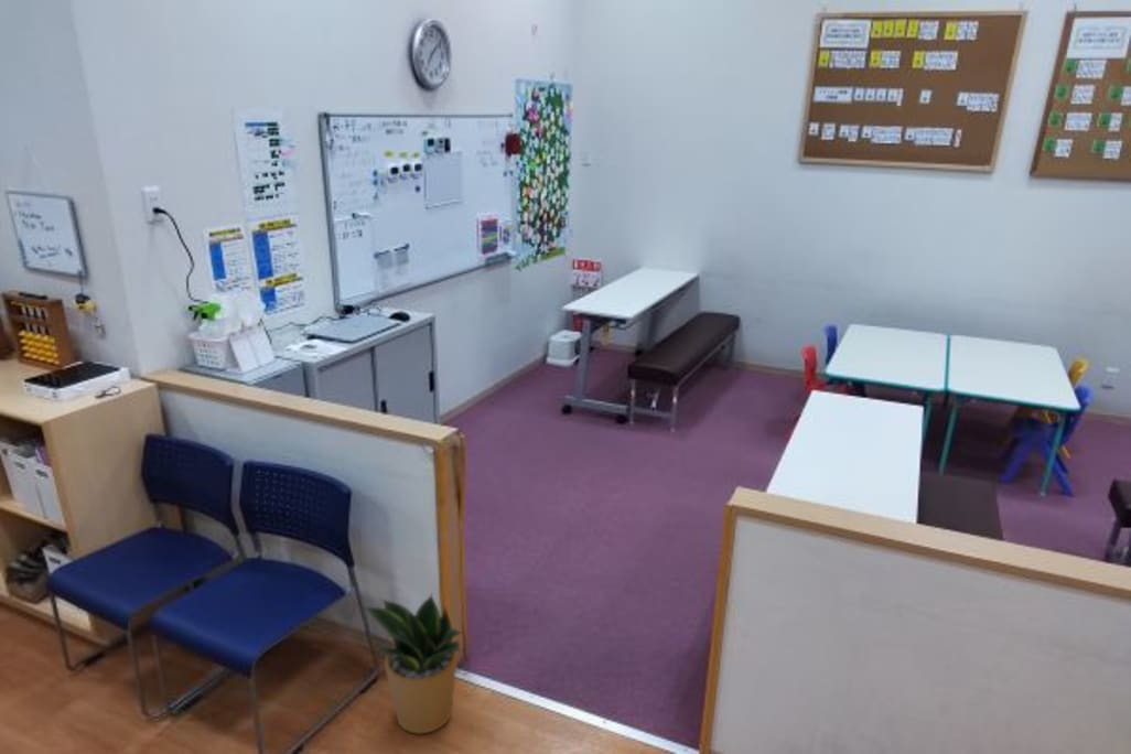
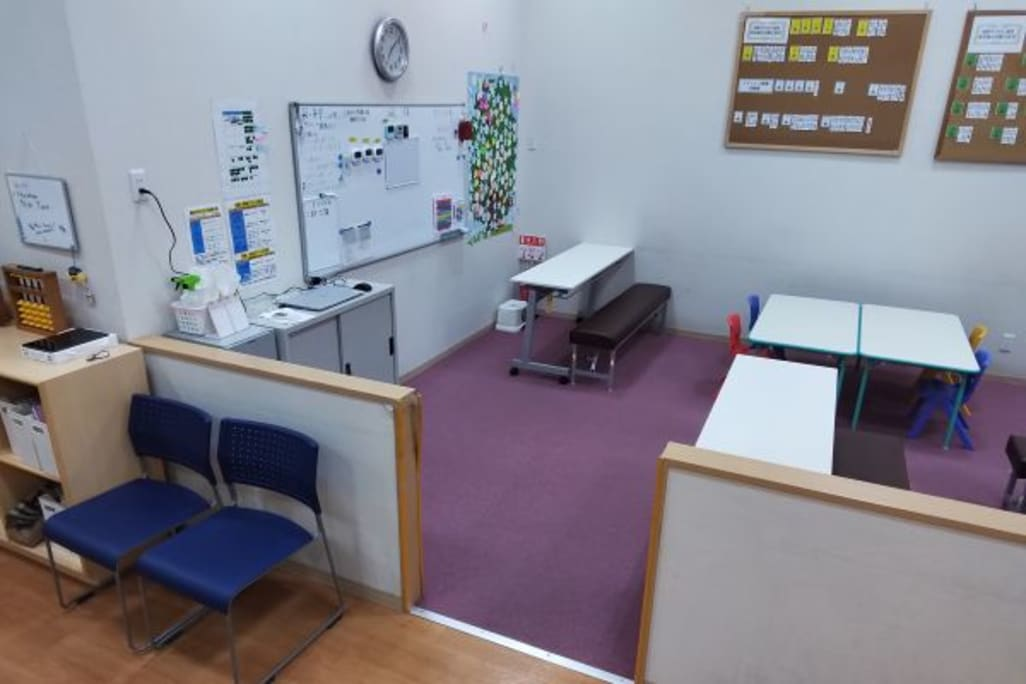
- potted plant [362,593,465,734]
